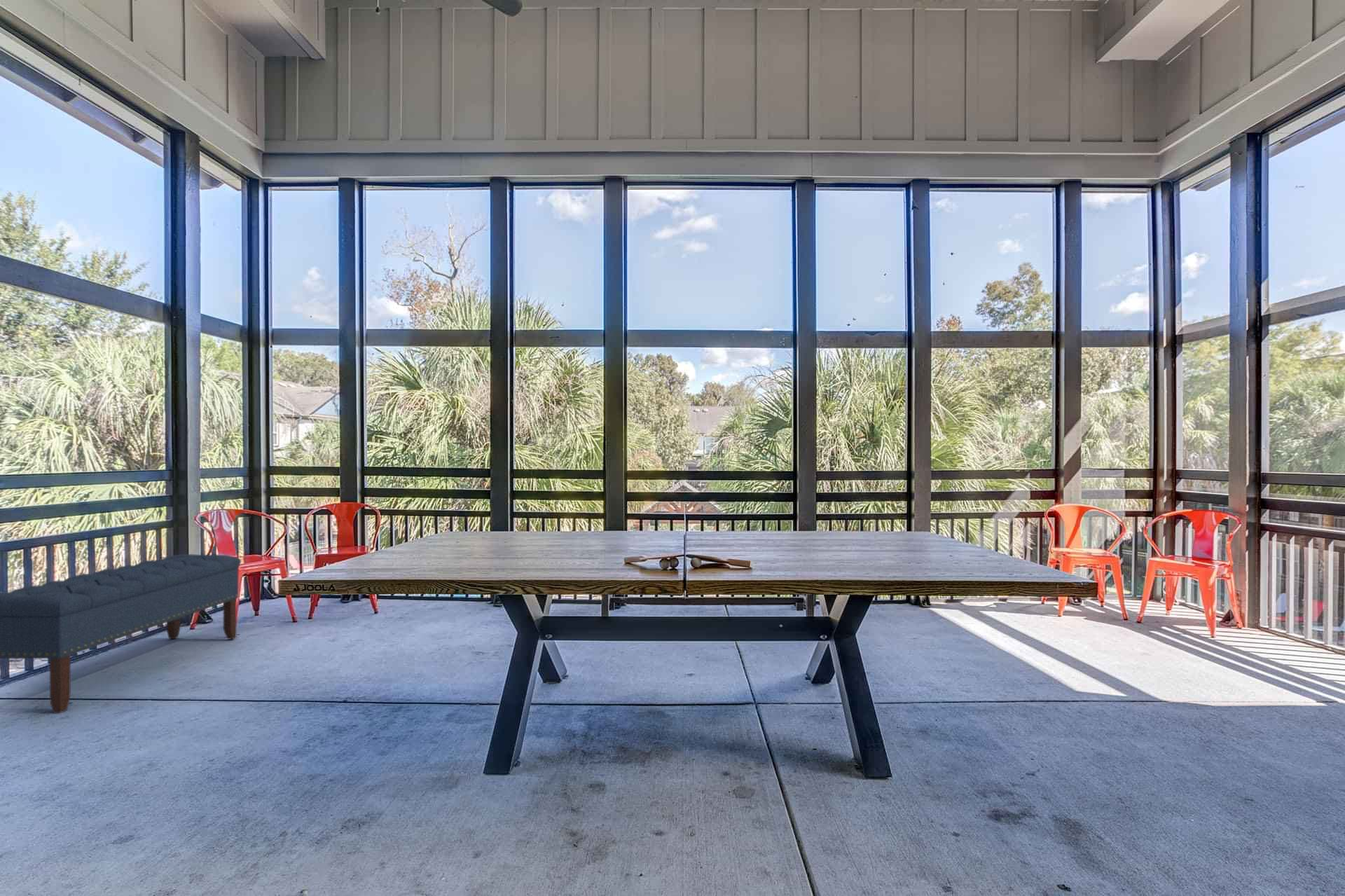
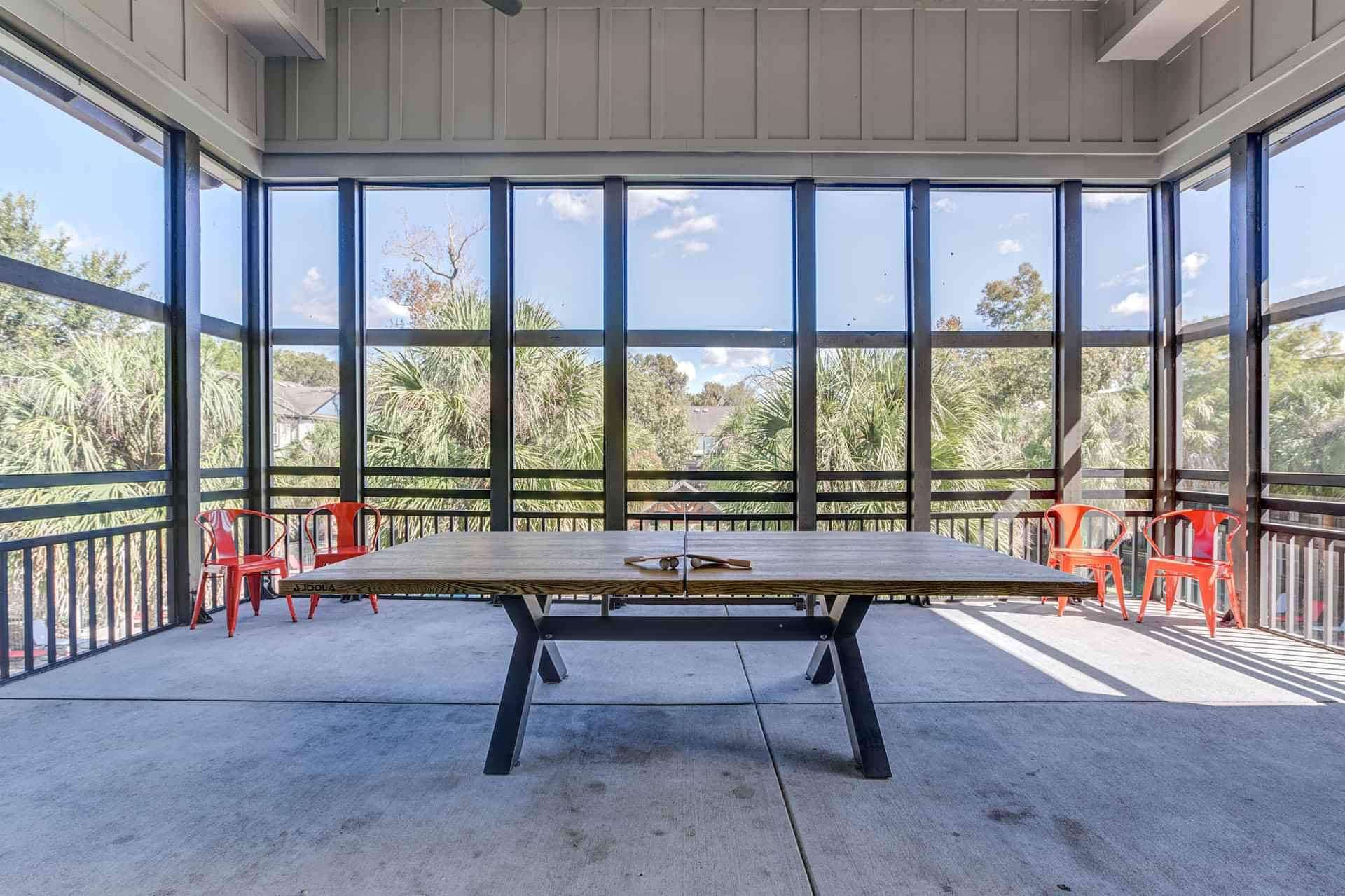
- bench [0,553,242,714]
